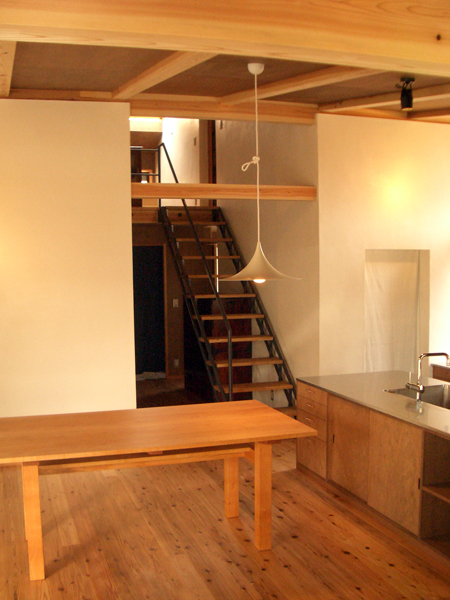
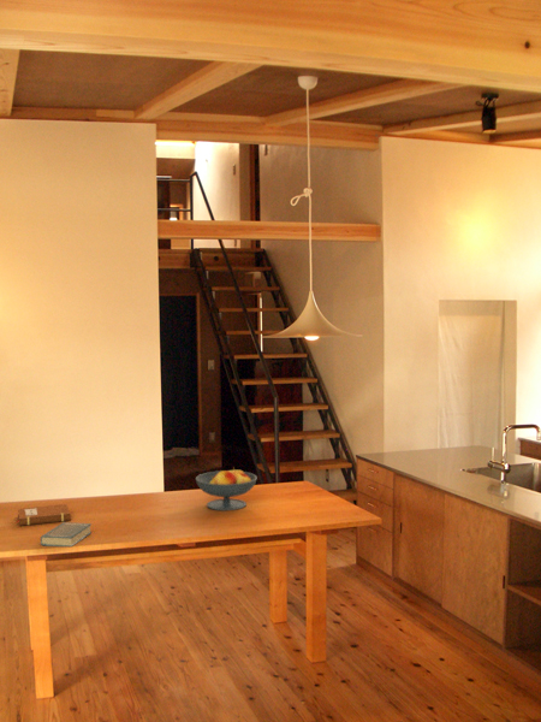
+ hardback book [40,521,93,548]
+ notebook [16,503,72,527]
+ fruit bowl [195,466,258,511]
